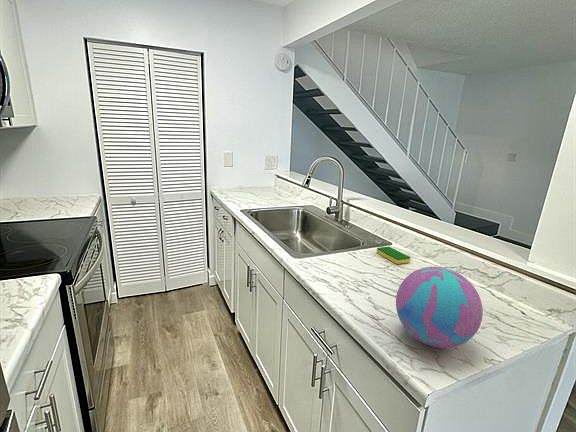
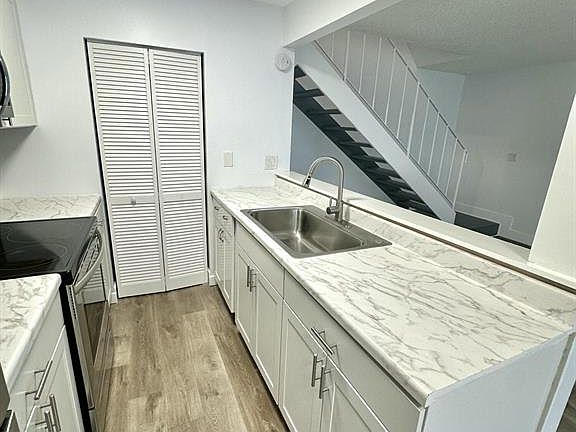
- dish sponge [376,245,411,265]
- decorative ball [395,265,484,349]
